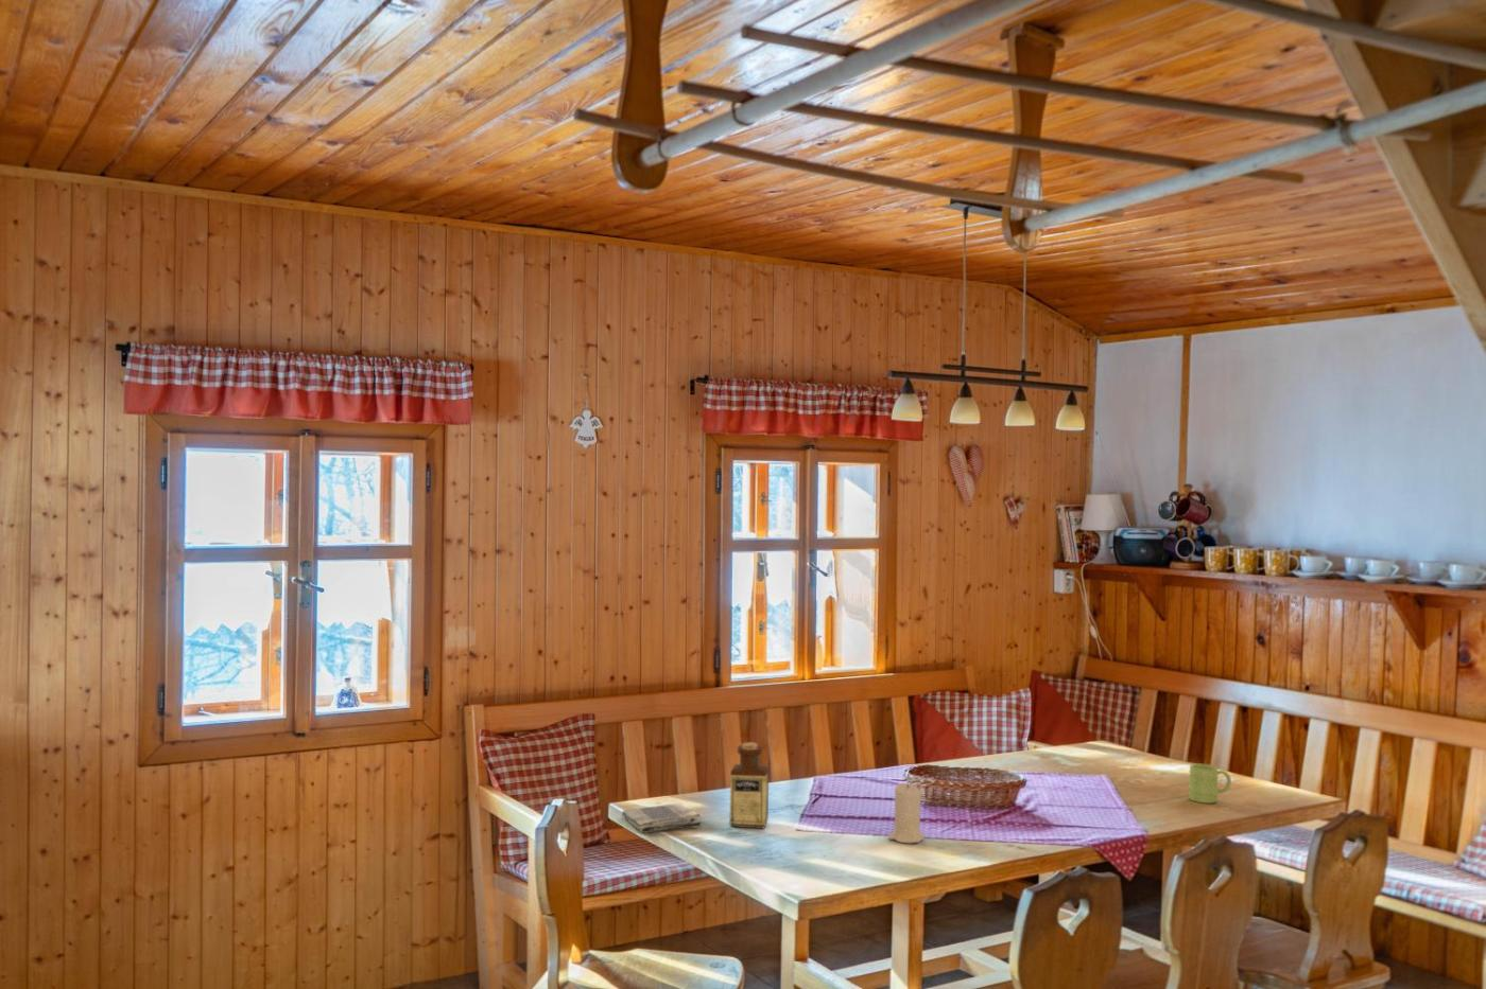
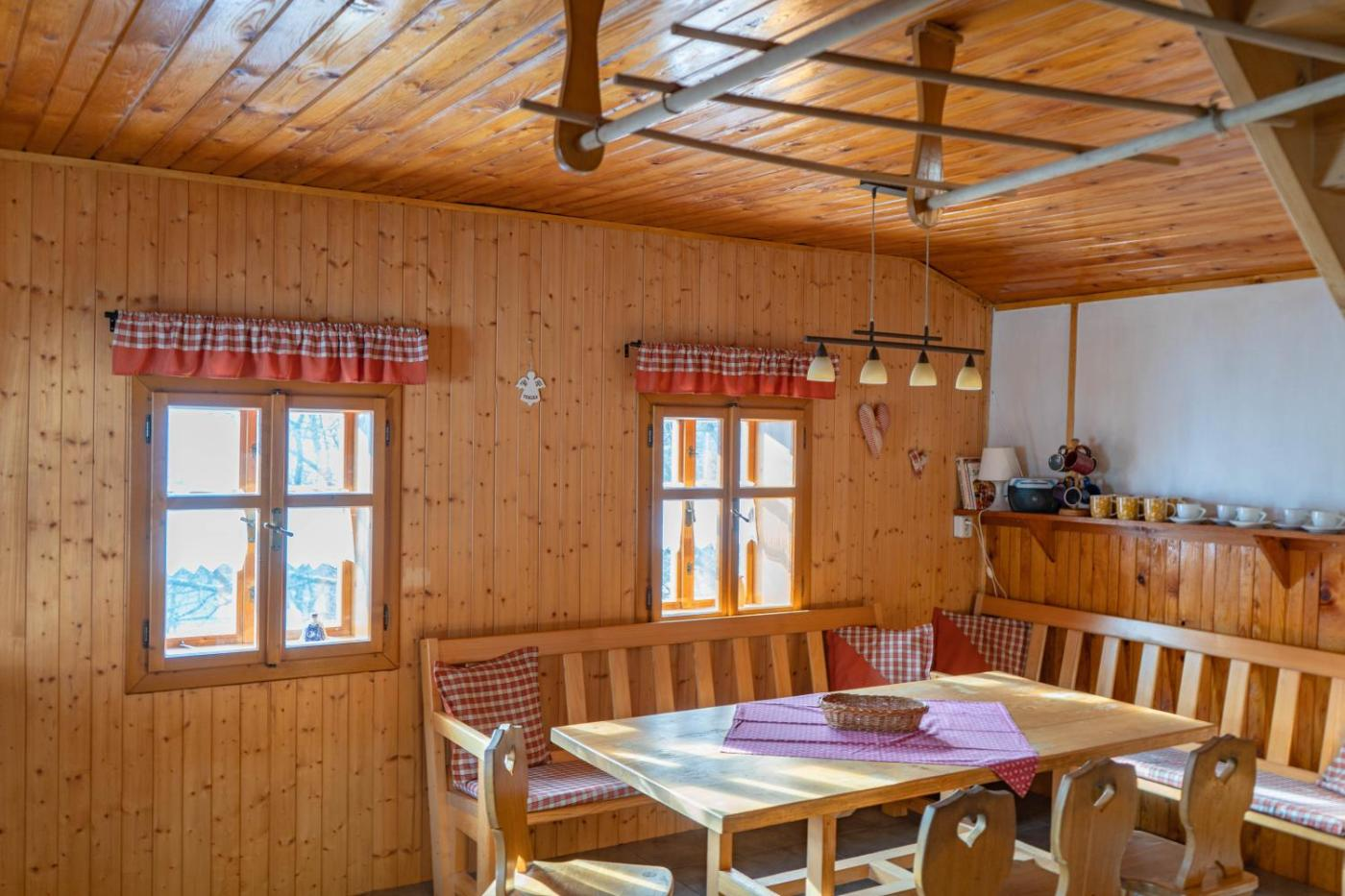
- bottle [728,741,770,829]
- dish towel [621,802,703,834]
- candle [886,781,926,843]
- mug [1188,763,1232,805]
